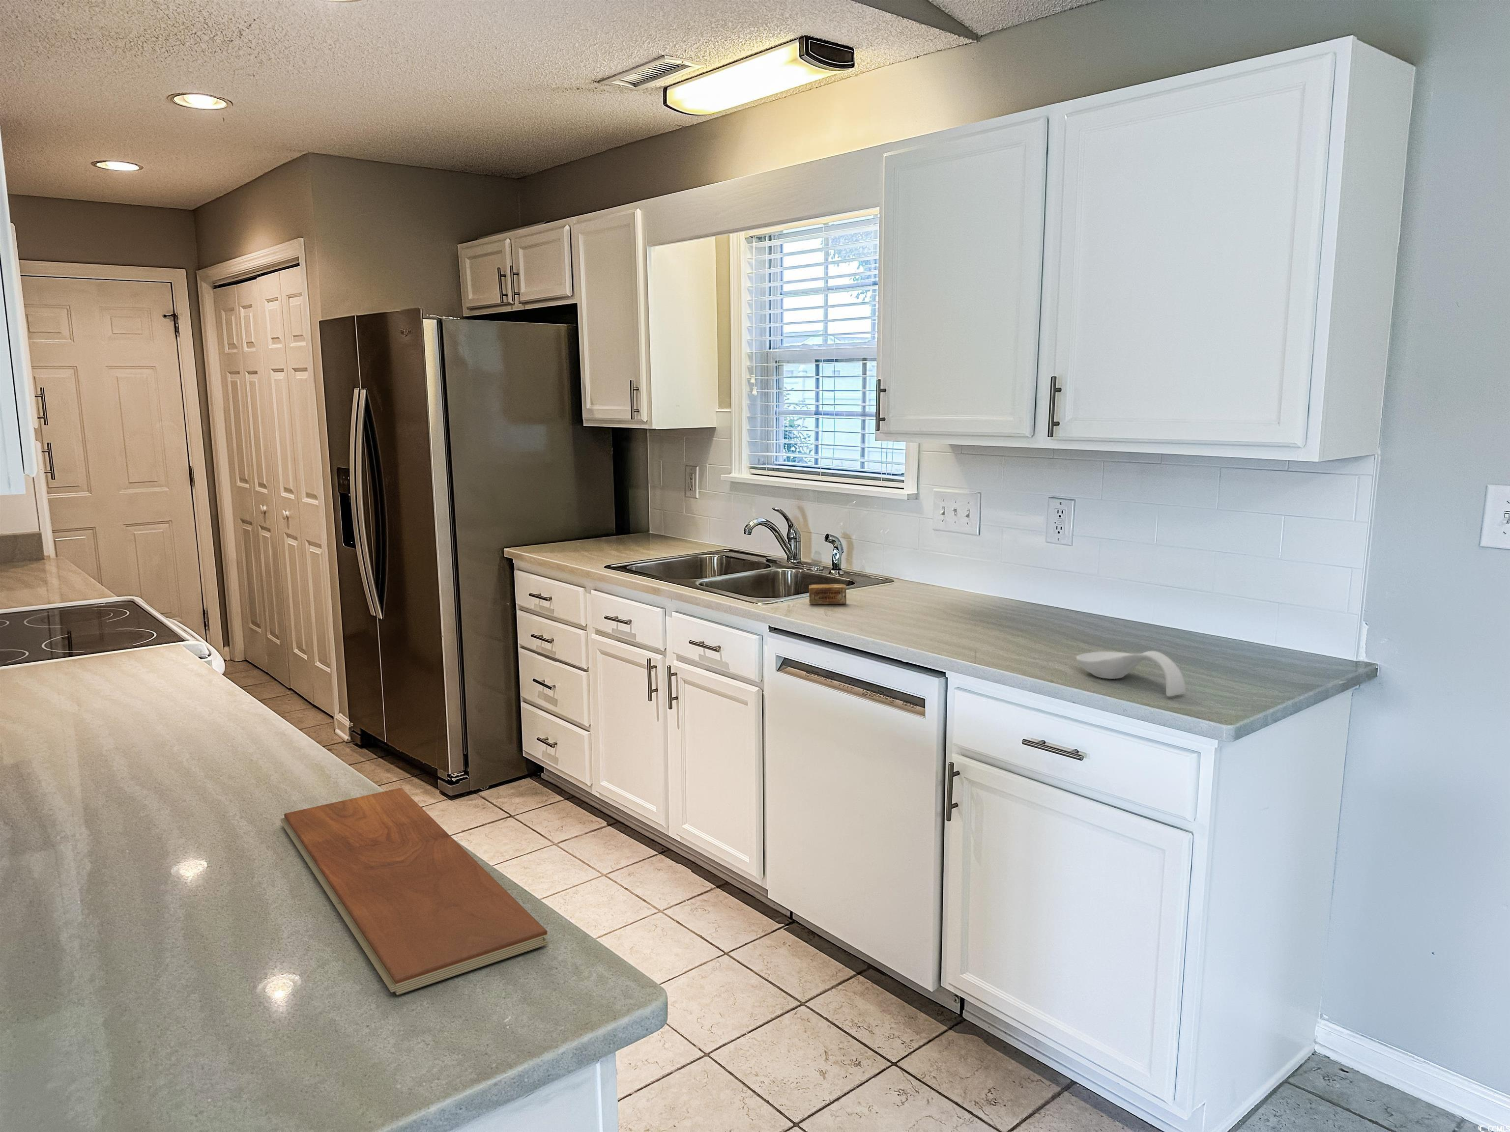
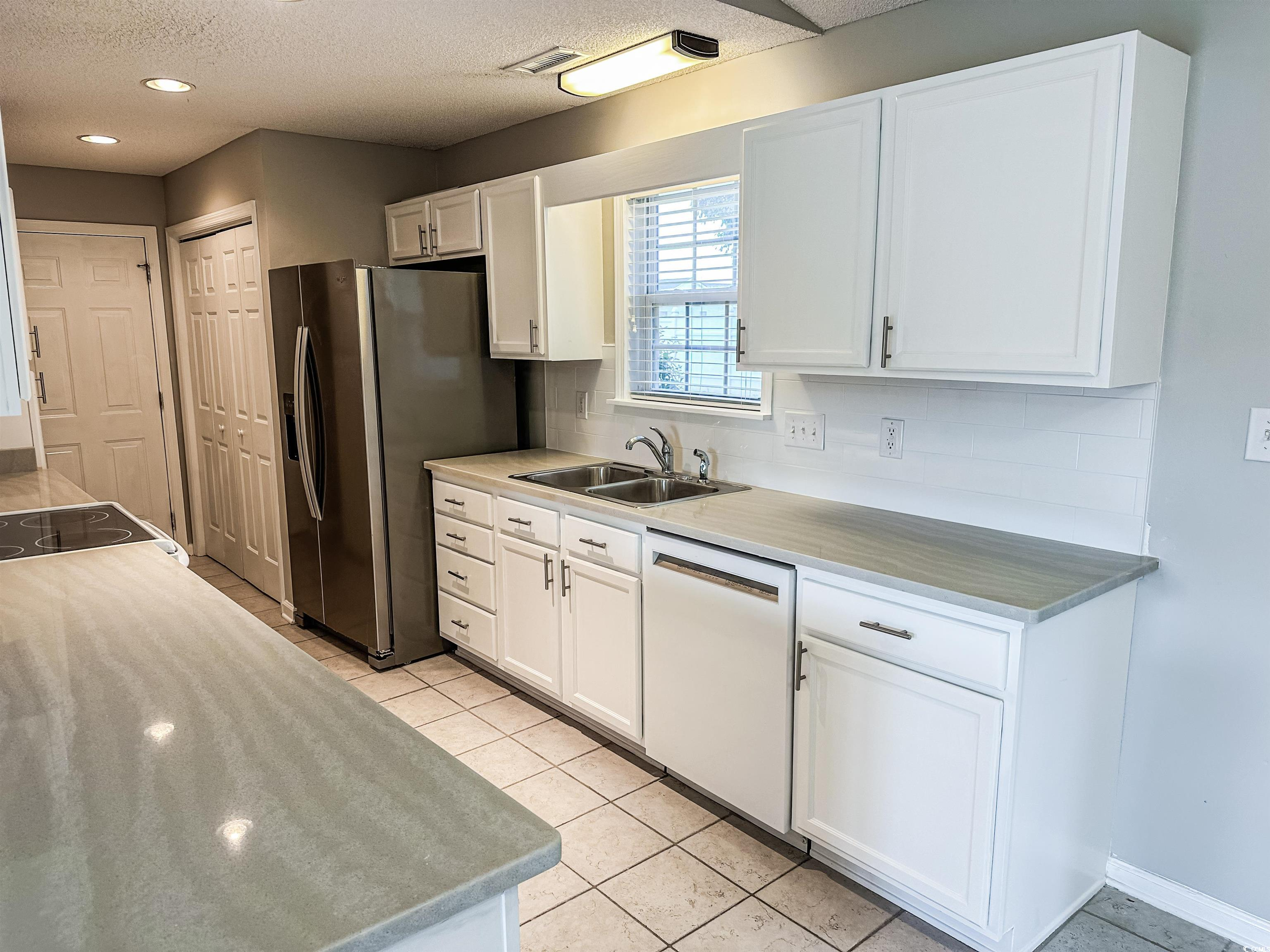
- soap bar [809,584,847,605]
- chopping board [281,787,548,995]
- spoon rest [1076,650,1187,697]
